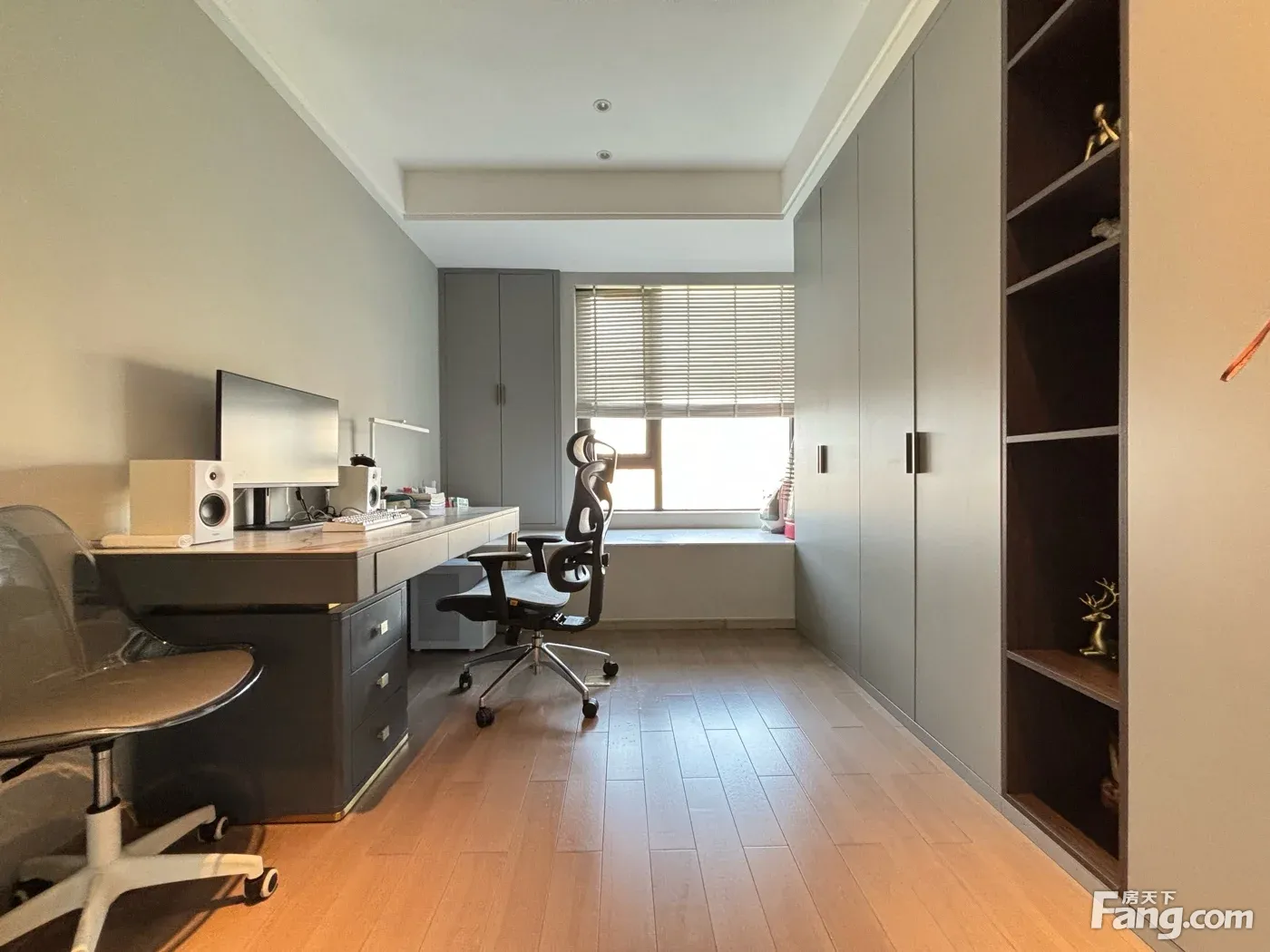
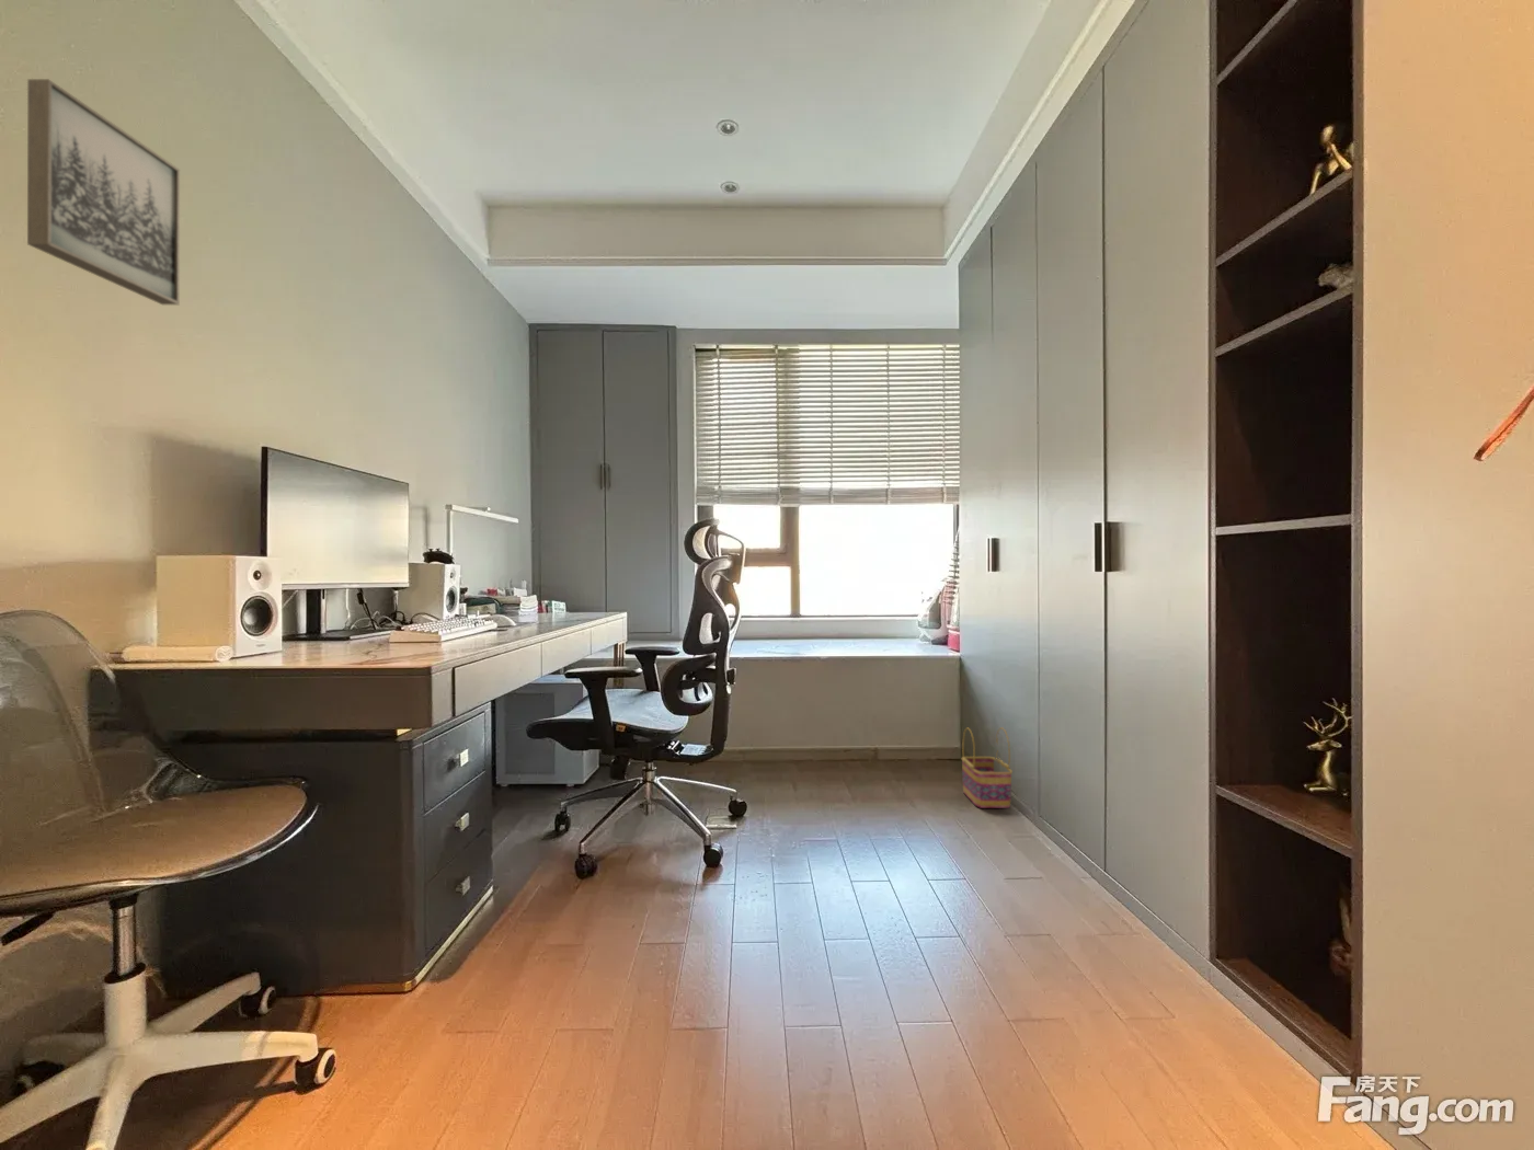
+ wall art [27,77,181,306]
+ basket [961,726,1013,809]
